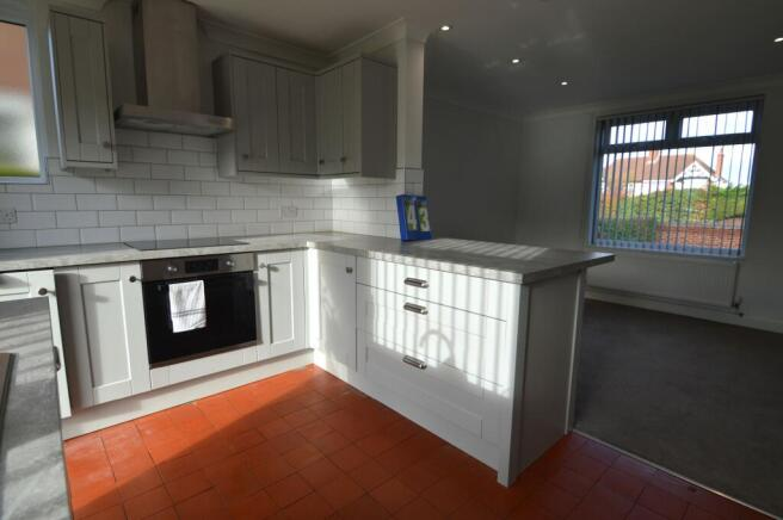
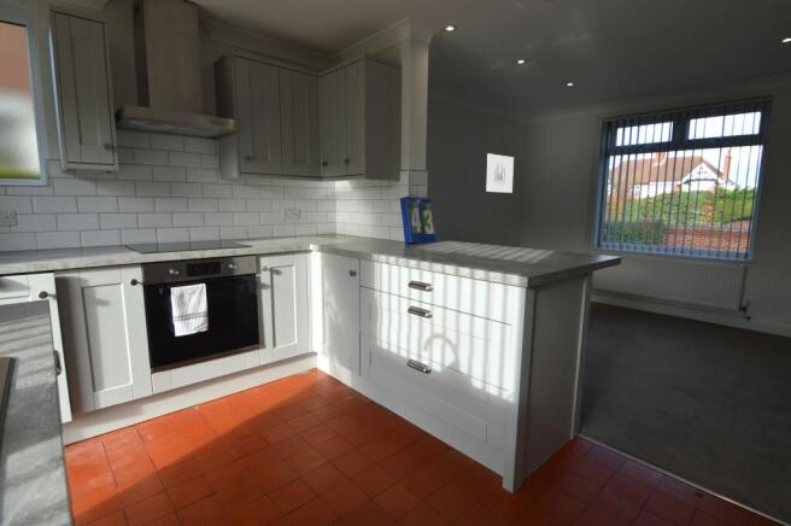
+ wall art [484,152,515,194]
